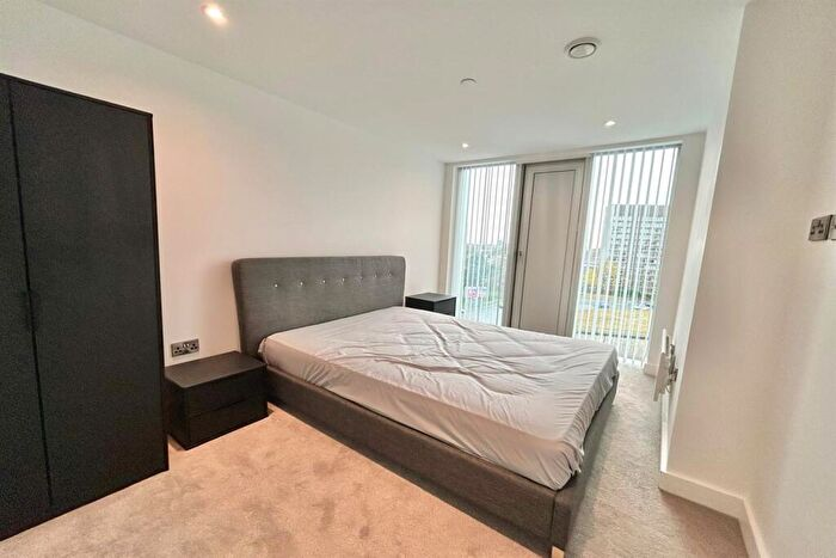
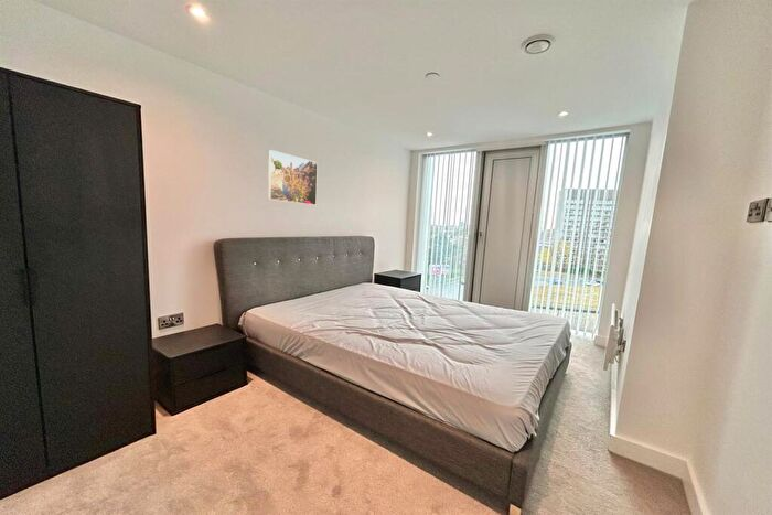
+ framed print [267,149,319,206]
